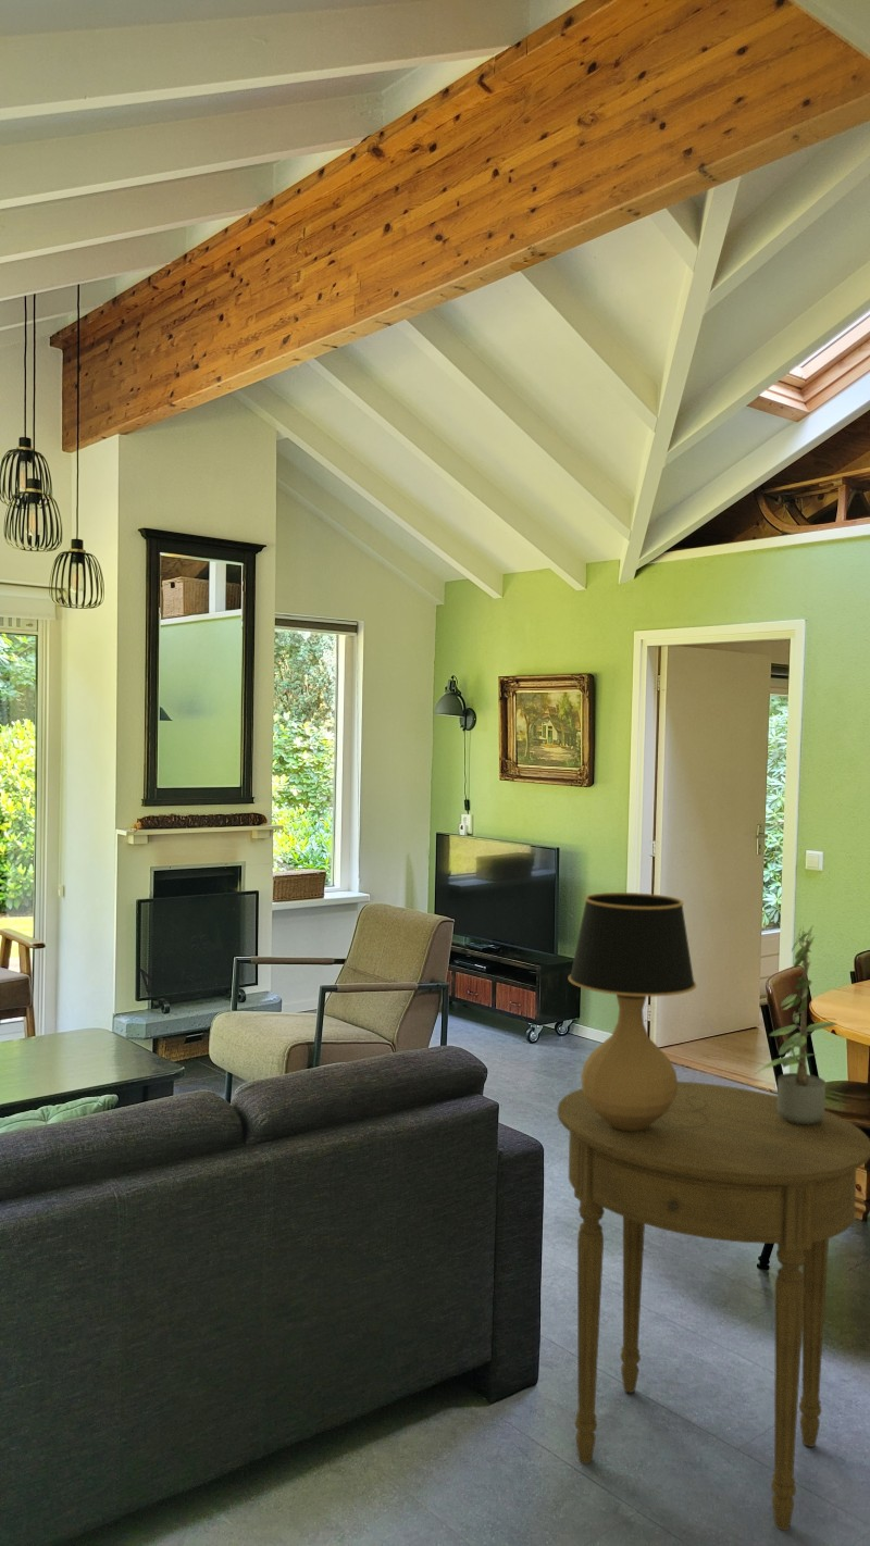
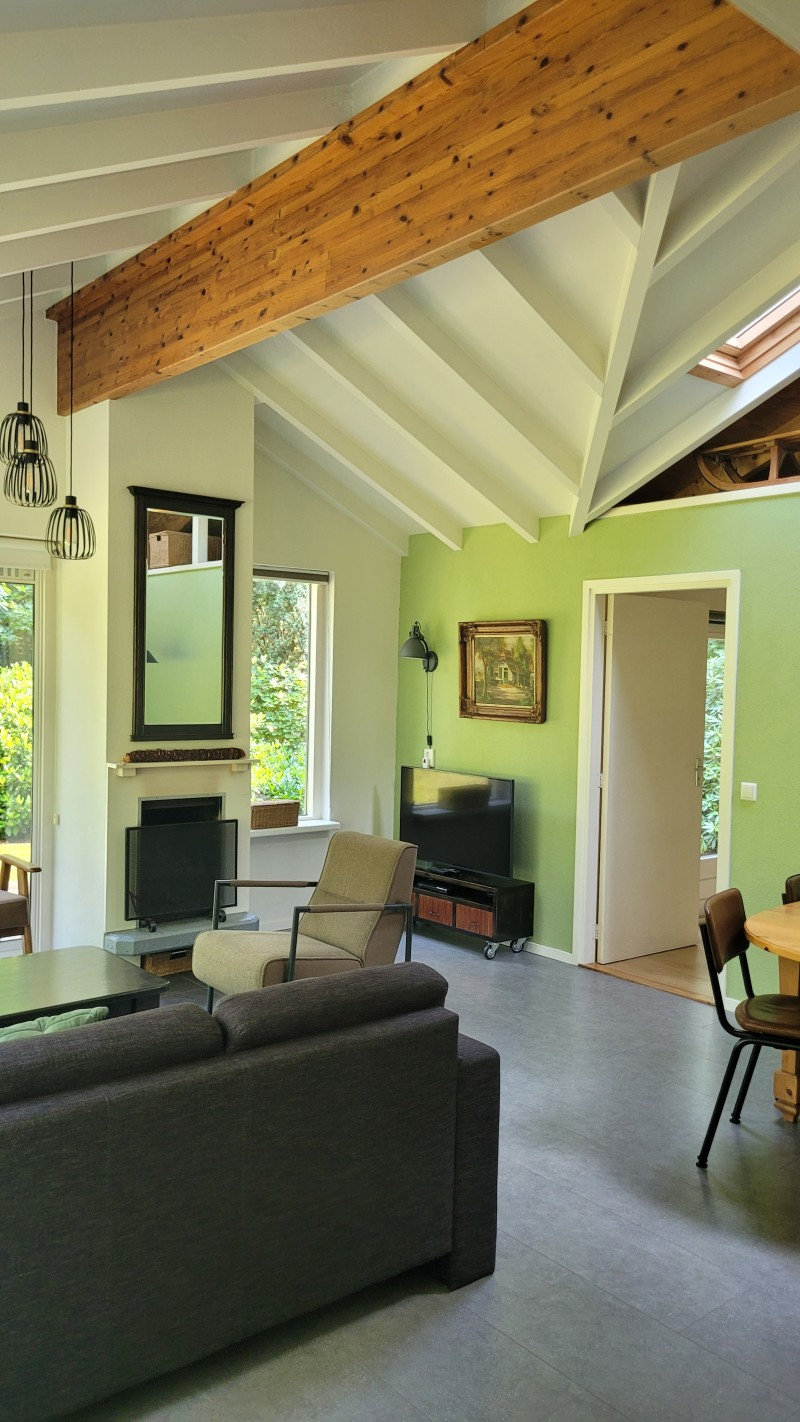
- table lamp [568,892,708,1131]
- side table [557,1081,870,1531]
- potted plant [753,924,838,1125]
